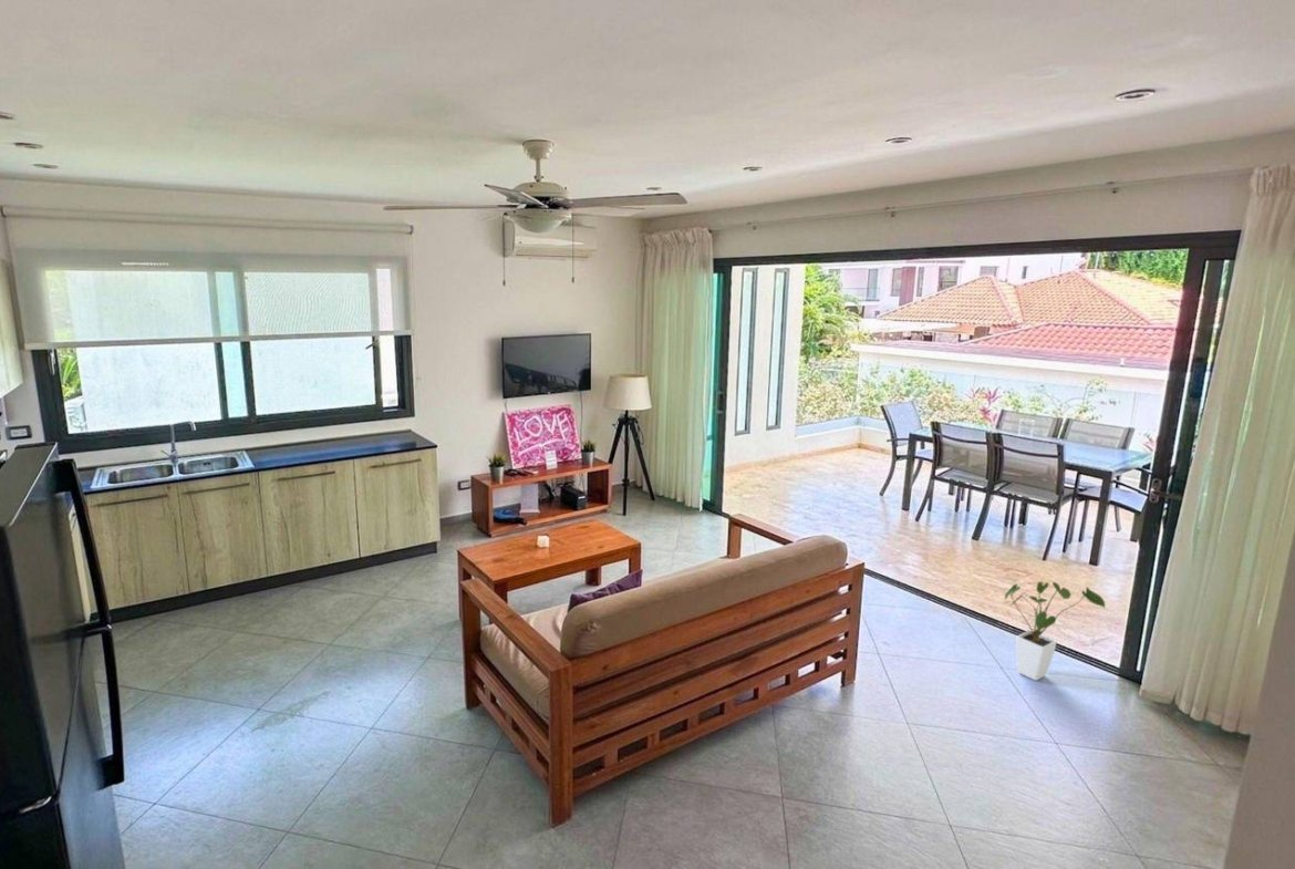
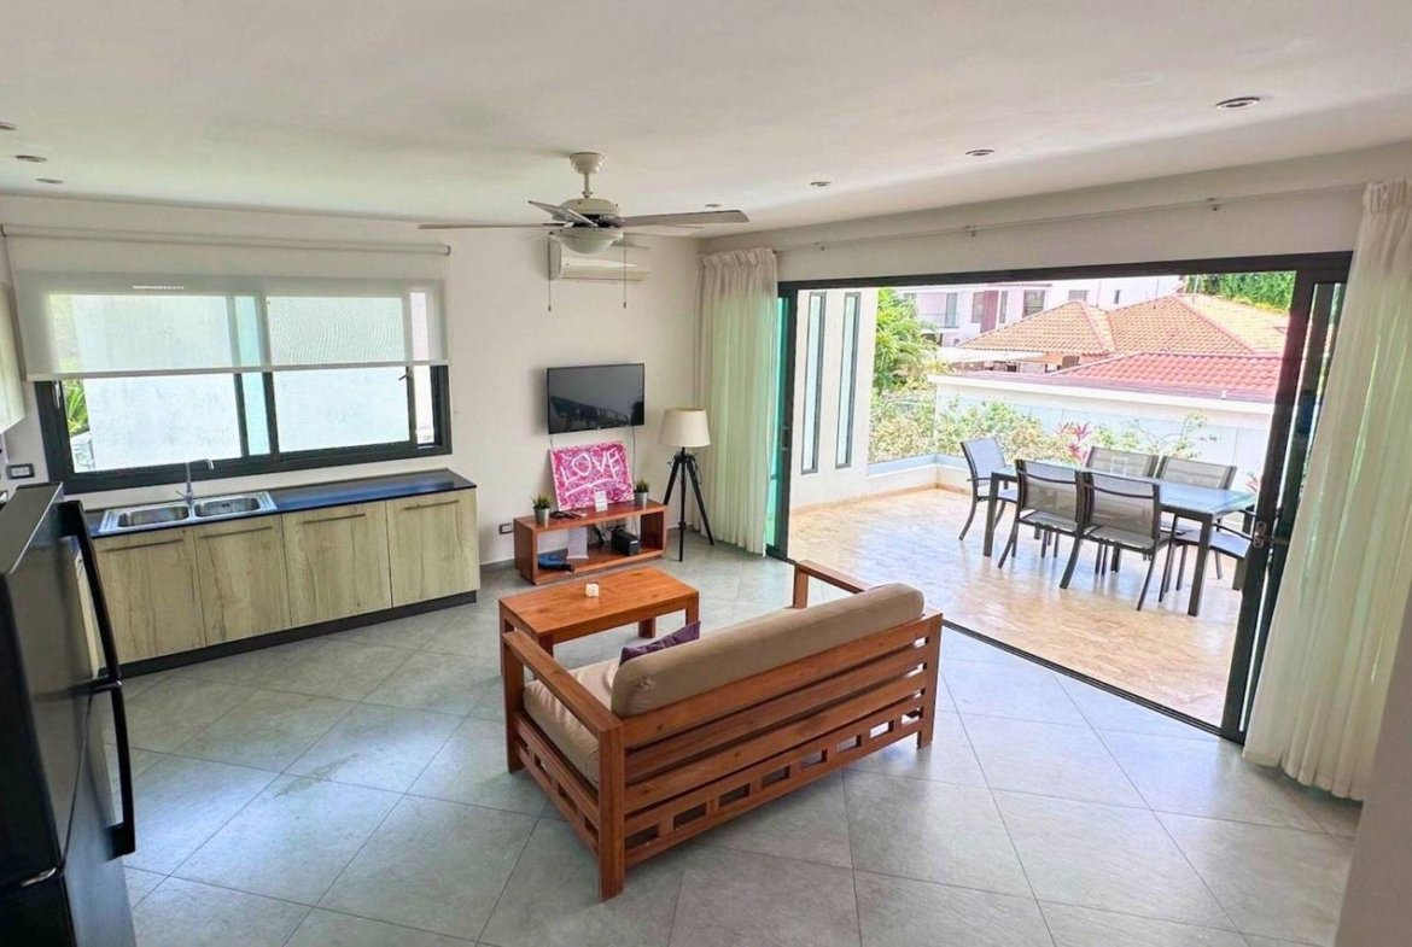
- house plant [1004,580,1107,682]
